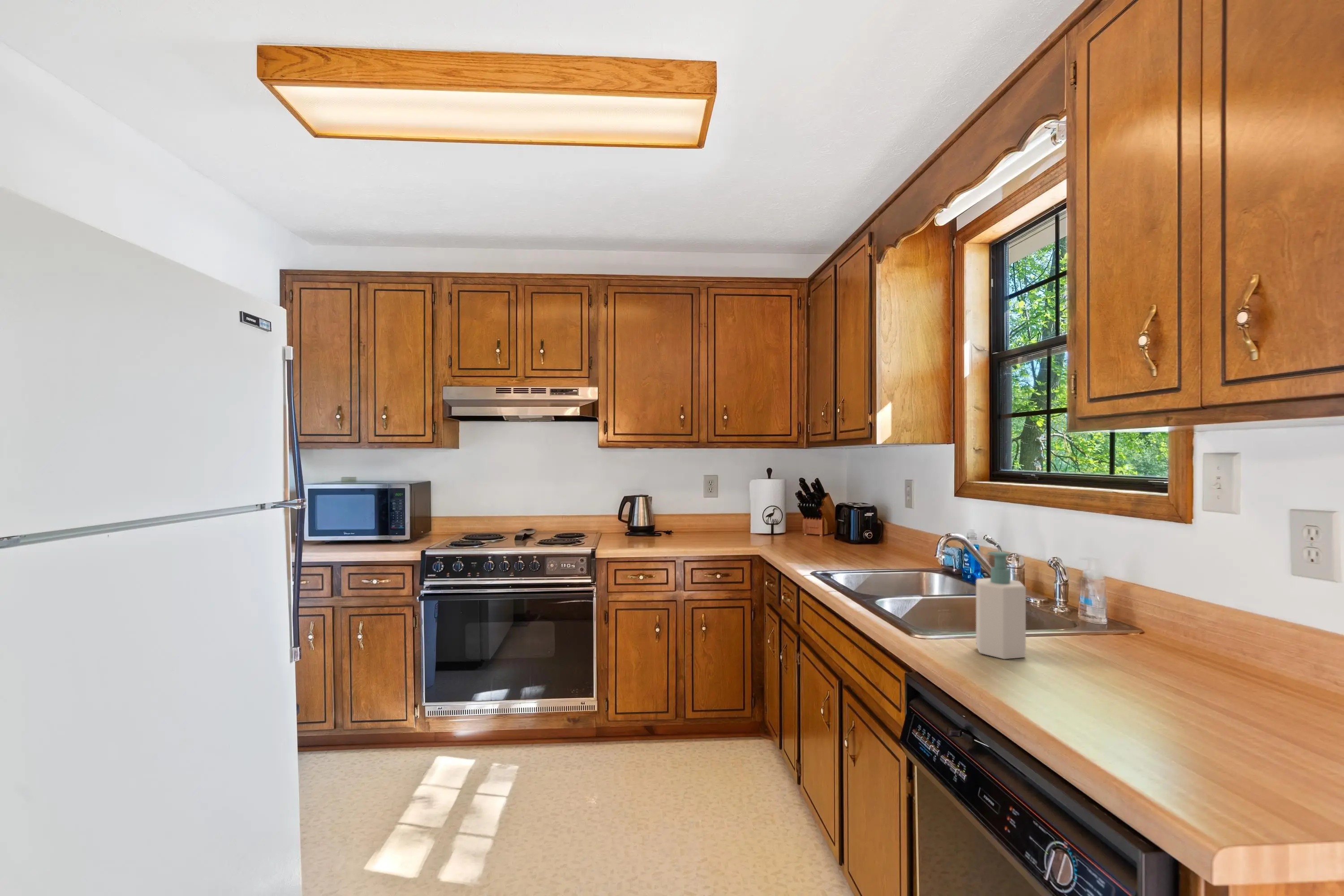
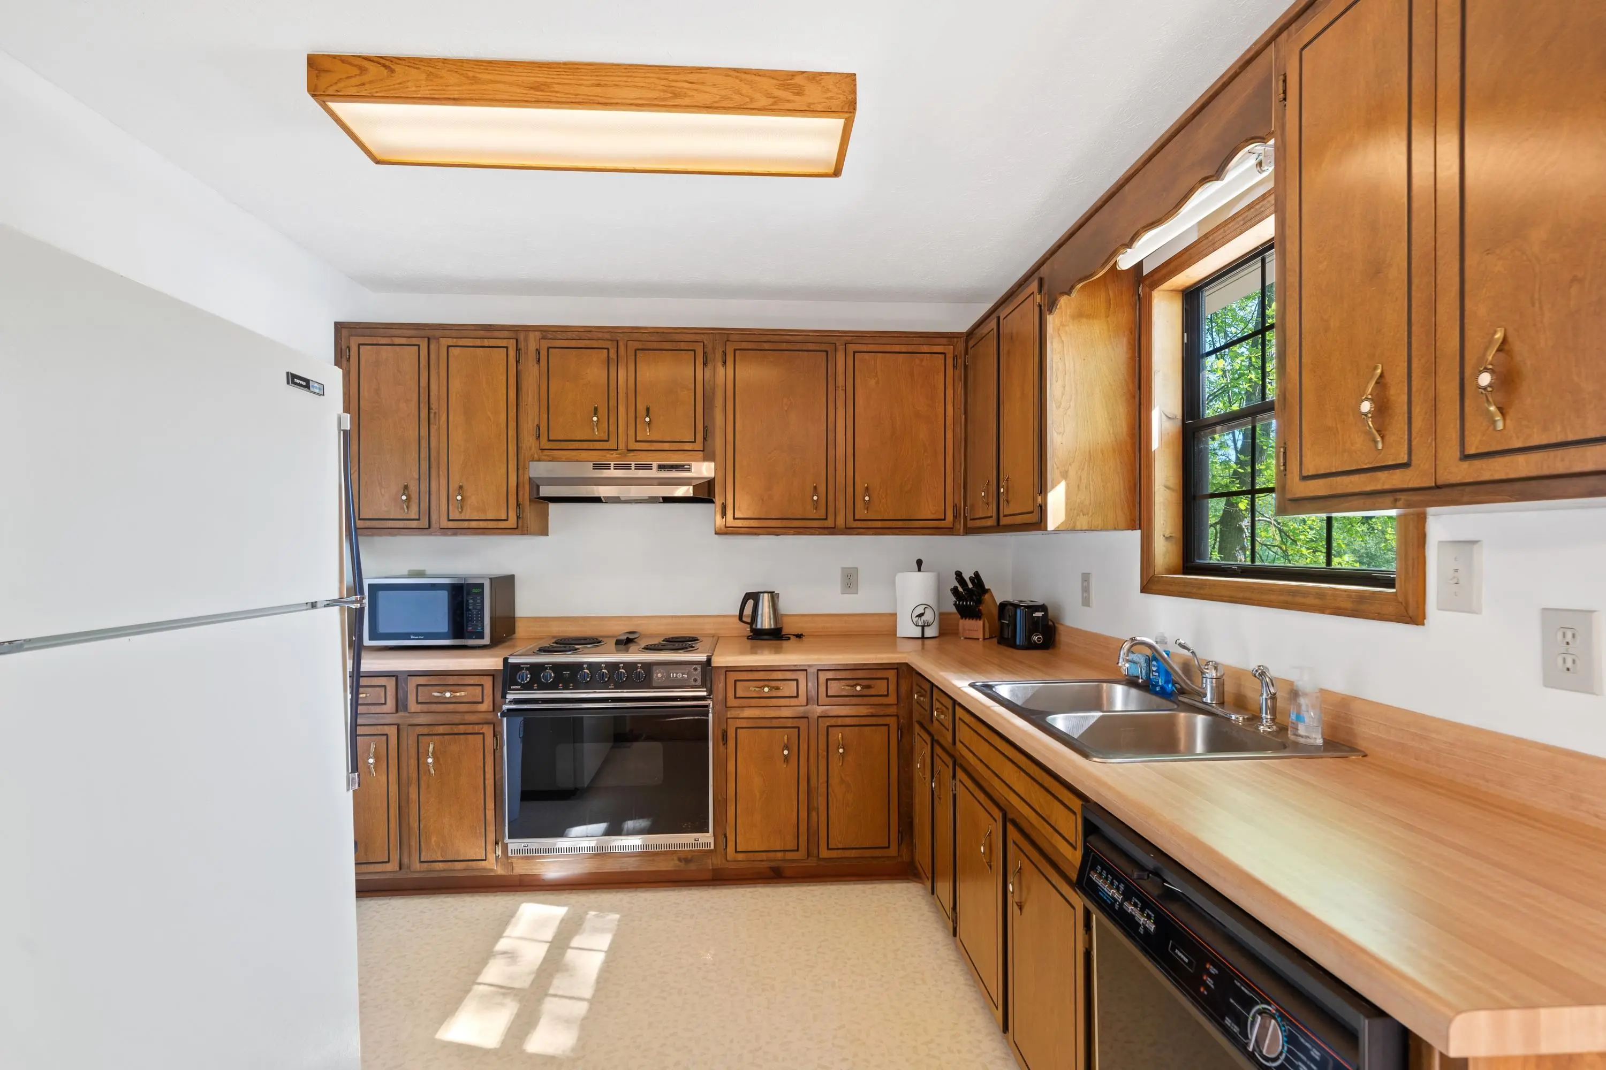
- soap bottle [976,551,1026,659]
